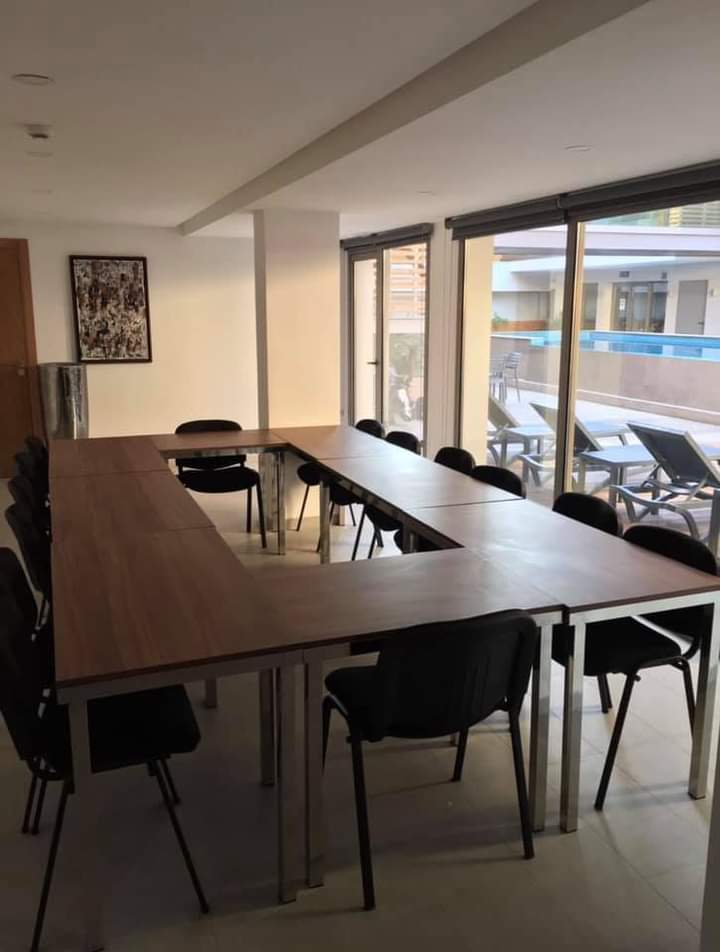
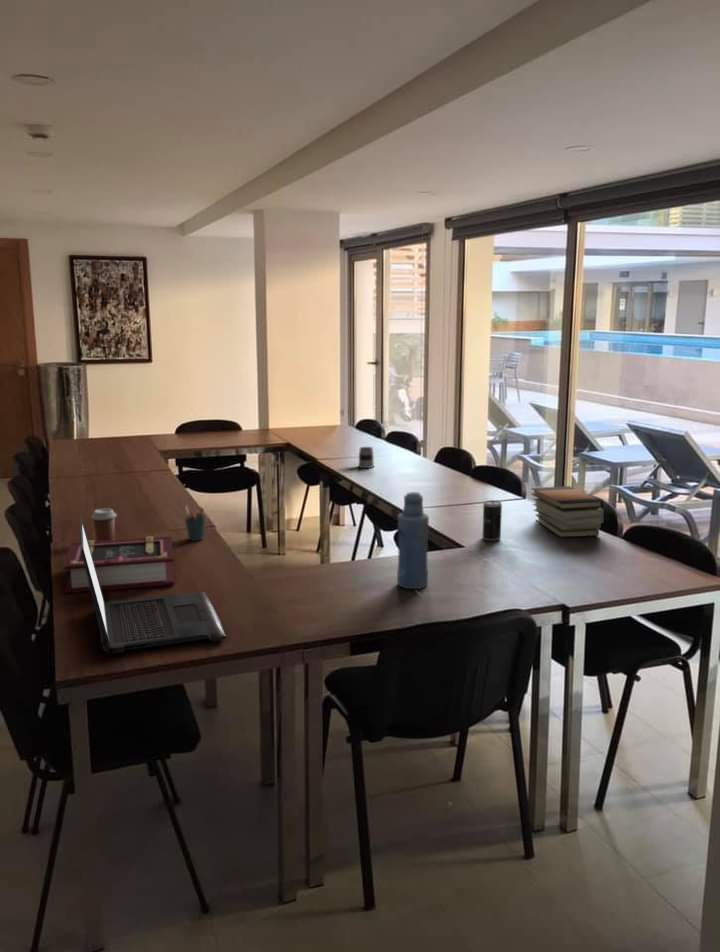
+ coffee cup [90,507,118,541]
+ laptop [78,516,227,654]
+ mug [357,446,376,469]
+ book [62,535,176,594]
+ bottle [396,491,430,590]
+ book stack [530,485,604,538]
+ pen holder [184,504,207,542]
+ beverage can [481,499,503,541]
